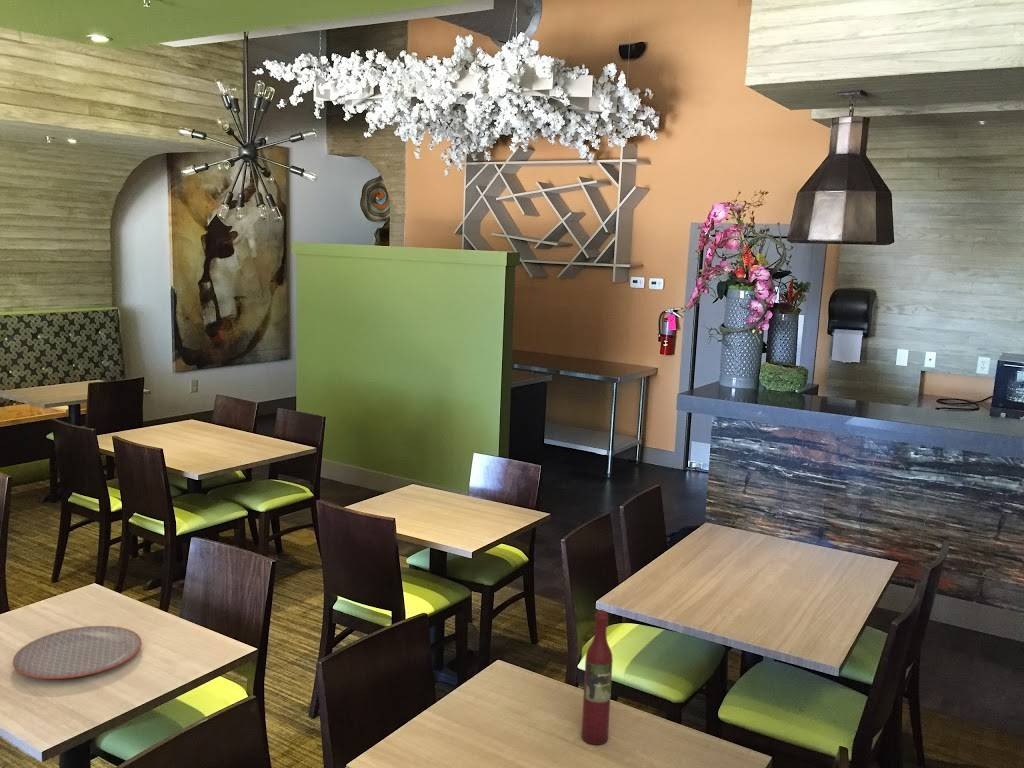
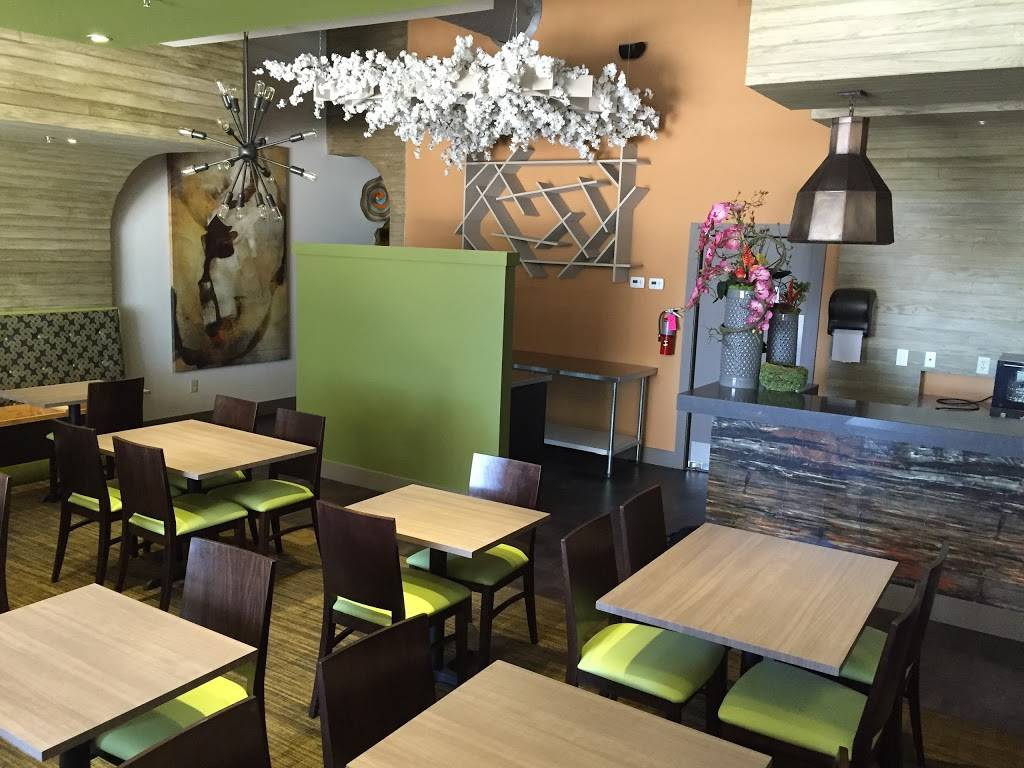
- plate [12,625,143,680]
- wine bottle [580,609,614,746]
